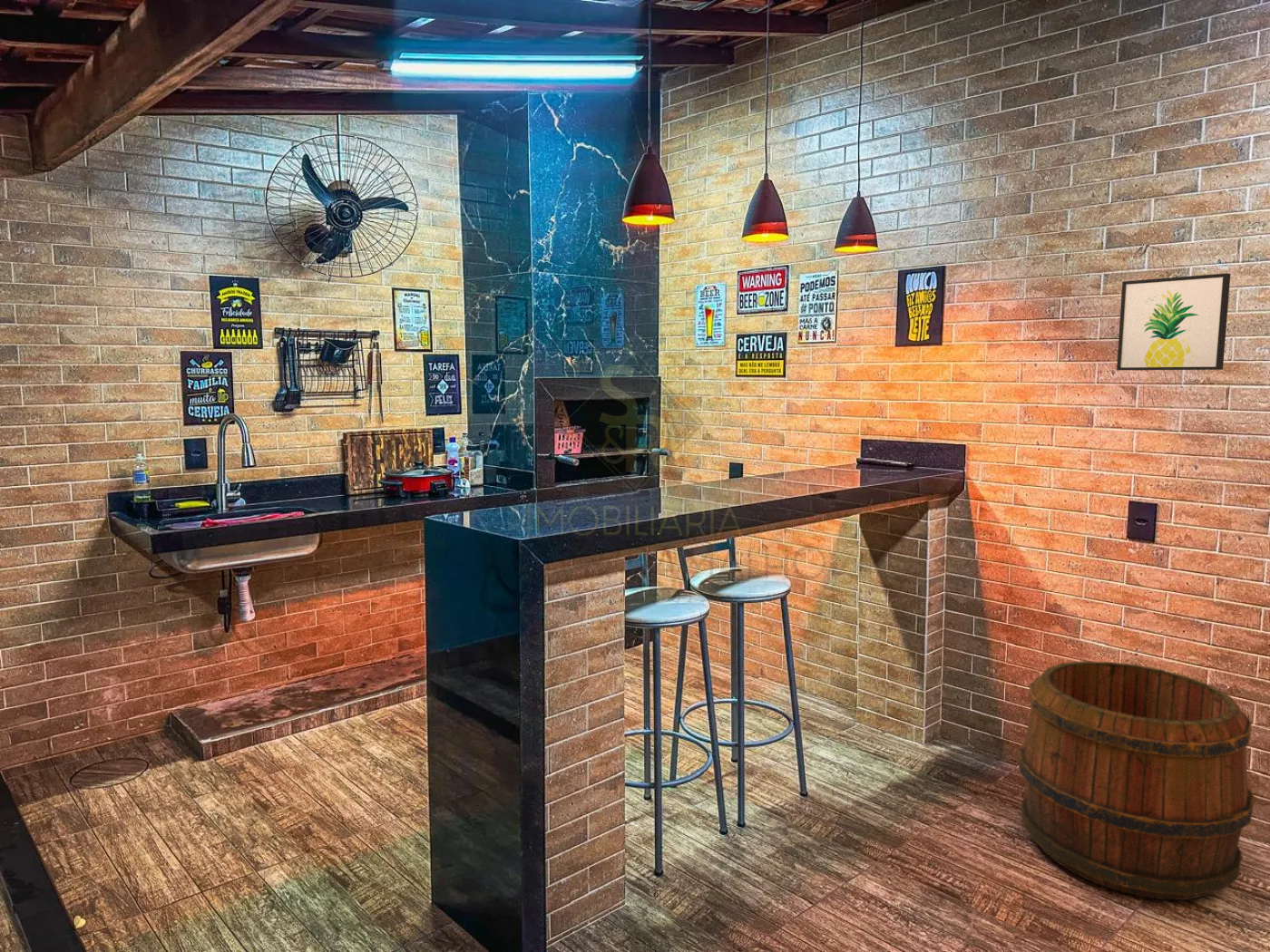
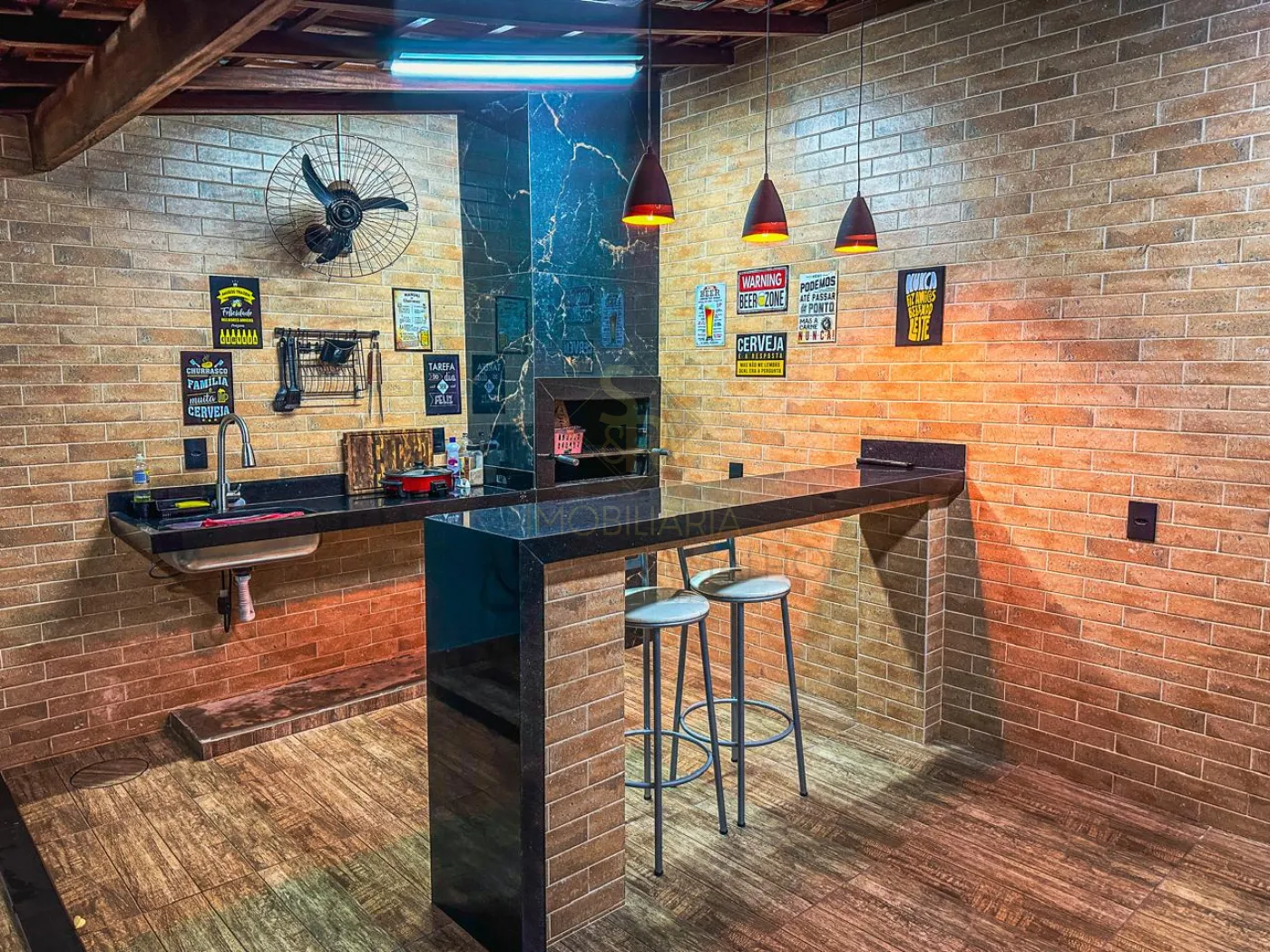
- wall art [1116,272,1231,371]
- barrel [1018,660,1255,901]
